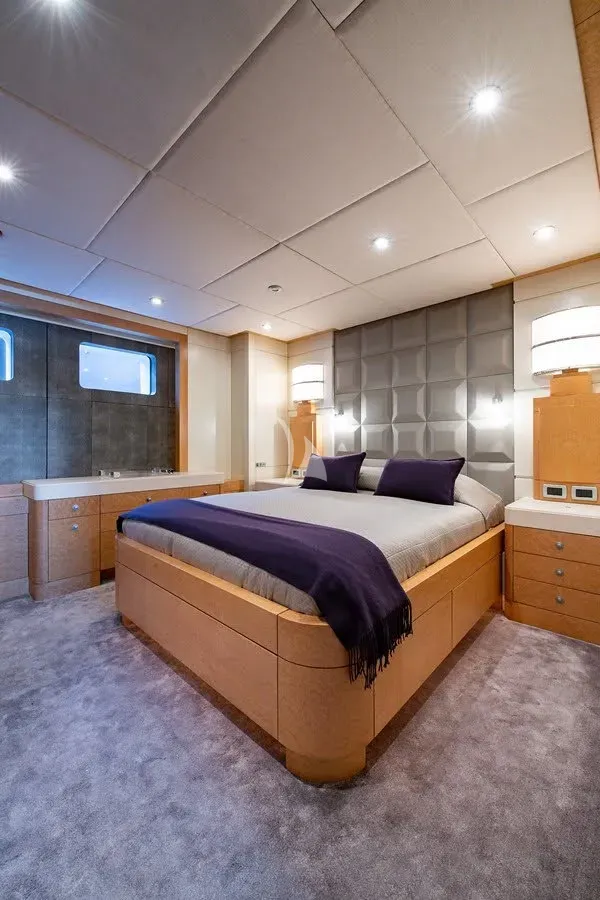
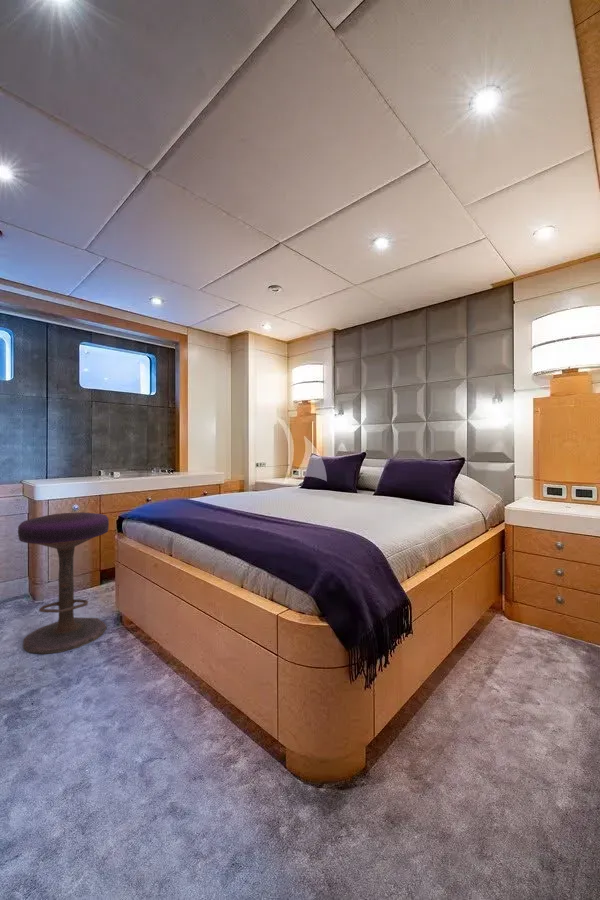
+ stool [17,511,110,655]
